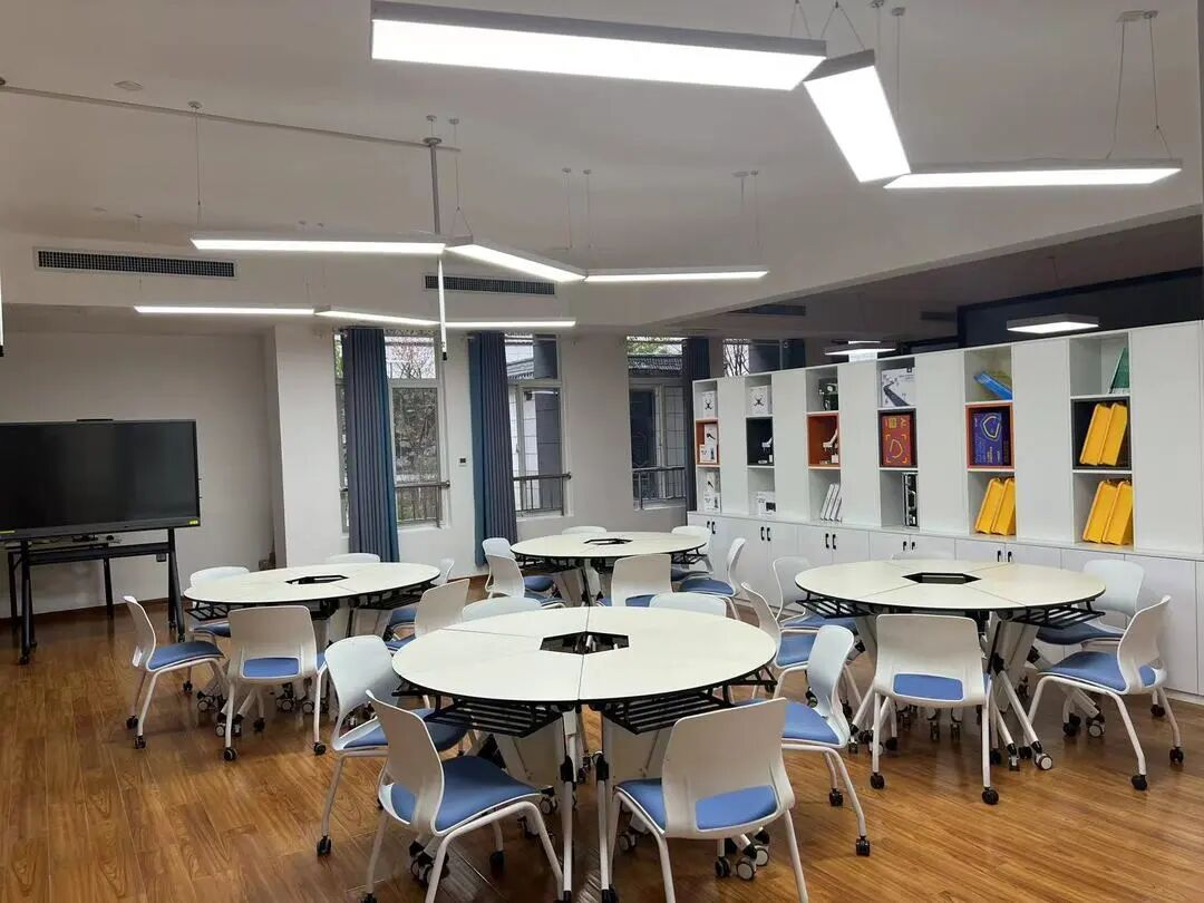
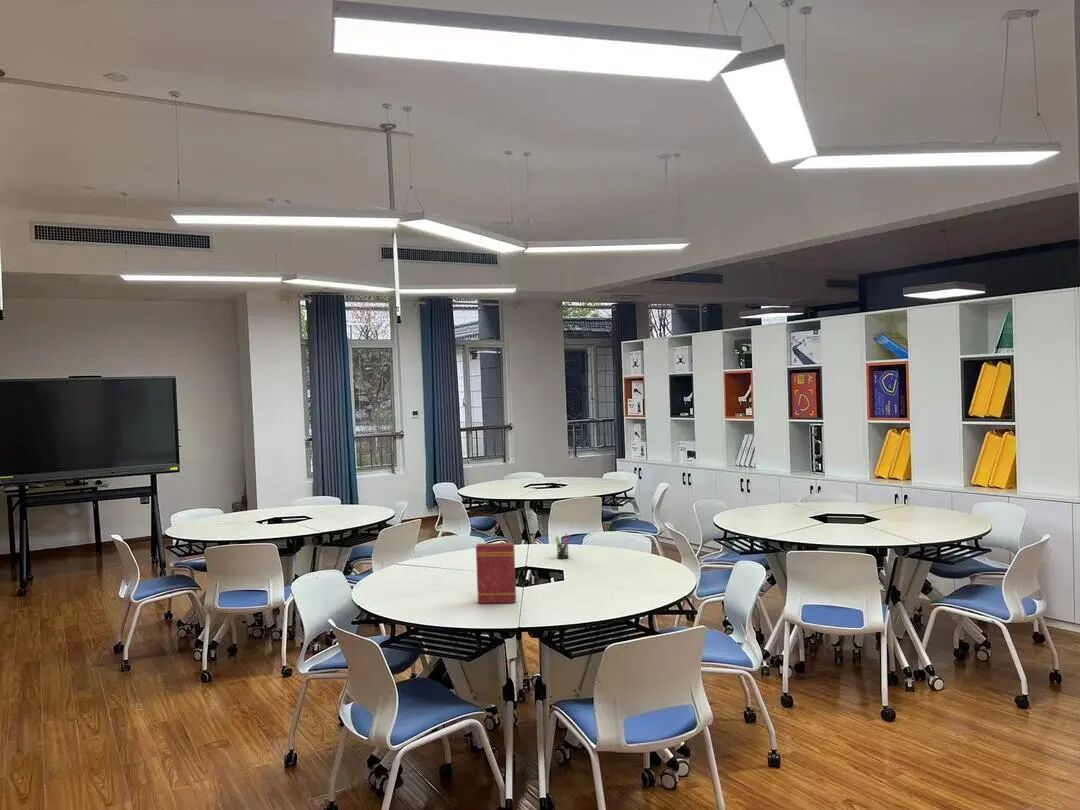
+ book [475,542,517,605]
+ pen holder [554,532,572,560]
